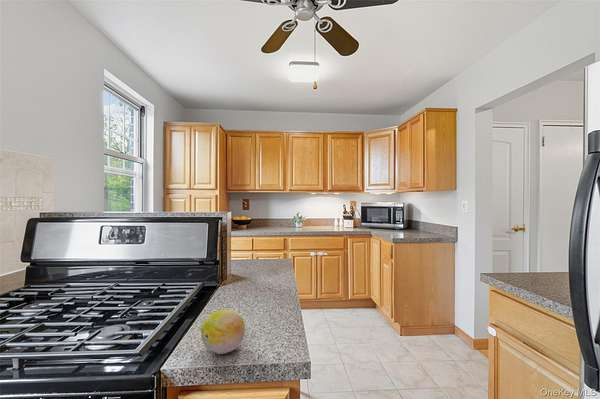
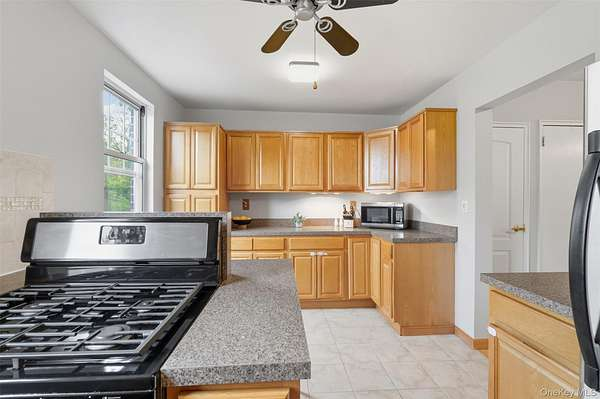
- fruit [200,309,246,355]
